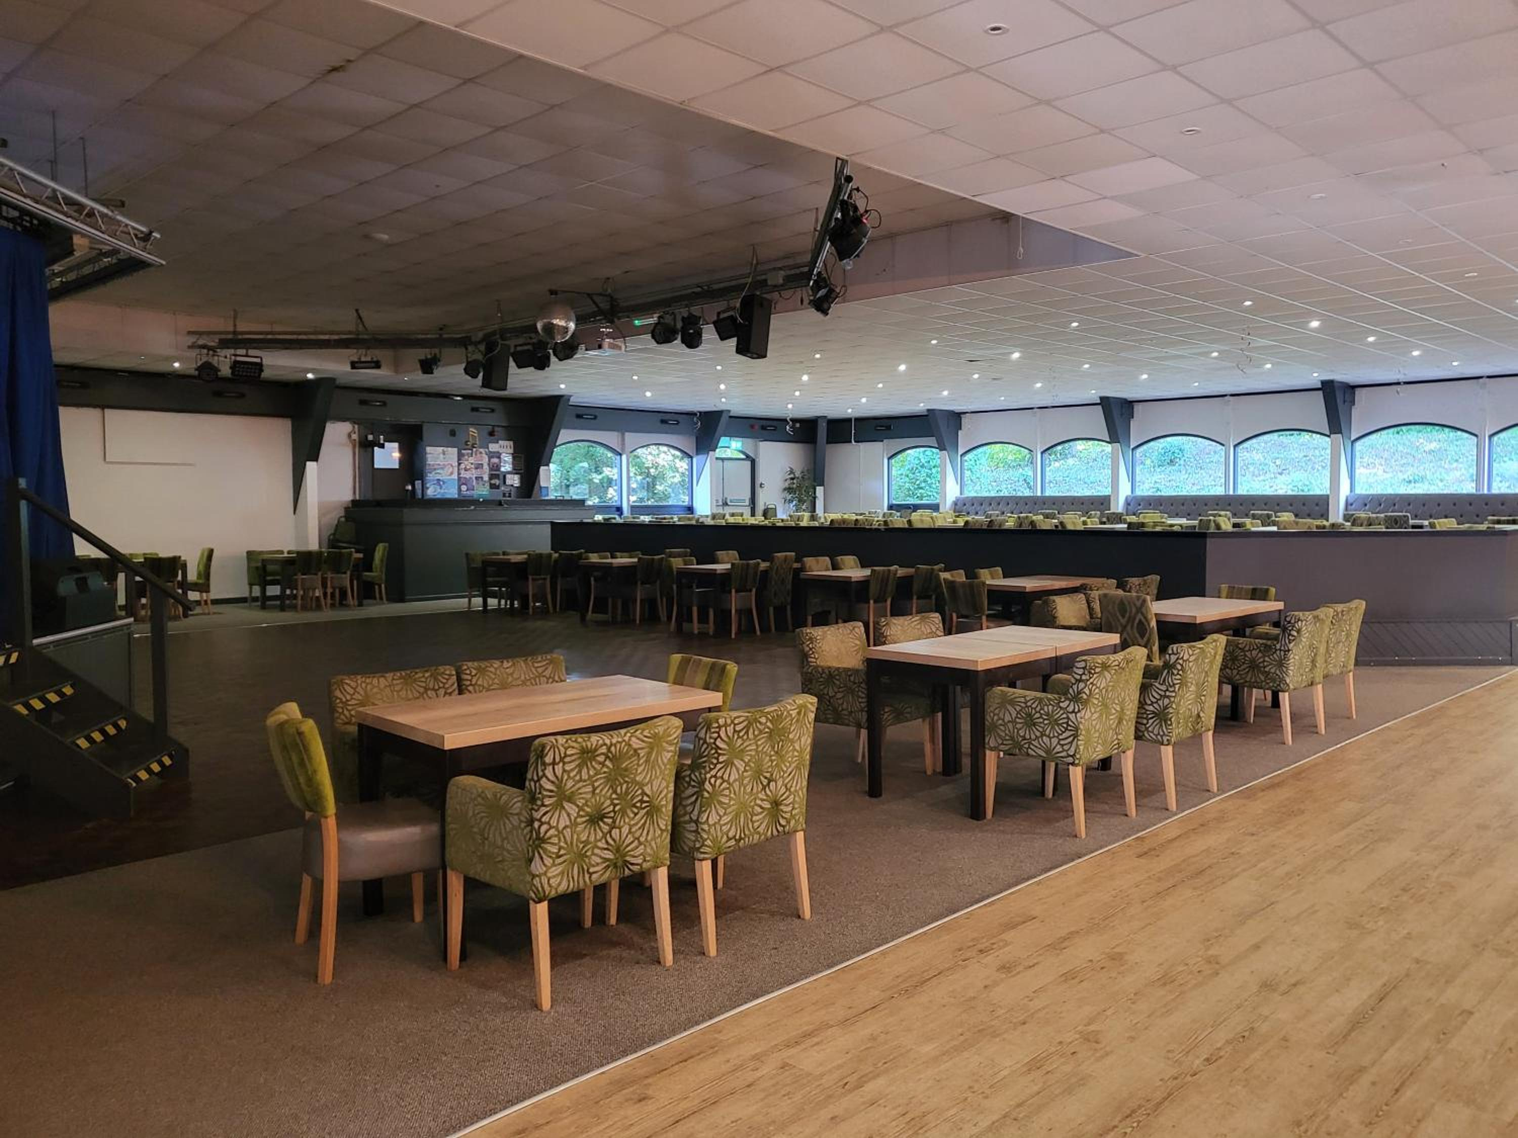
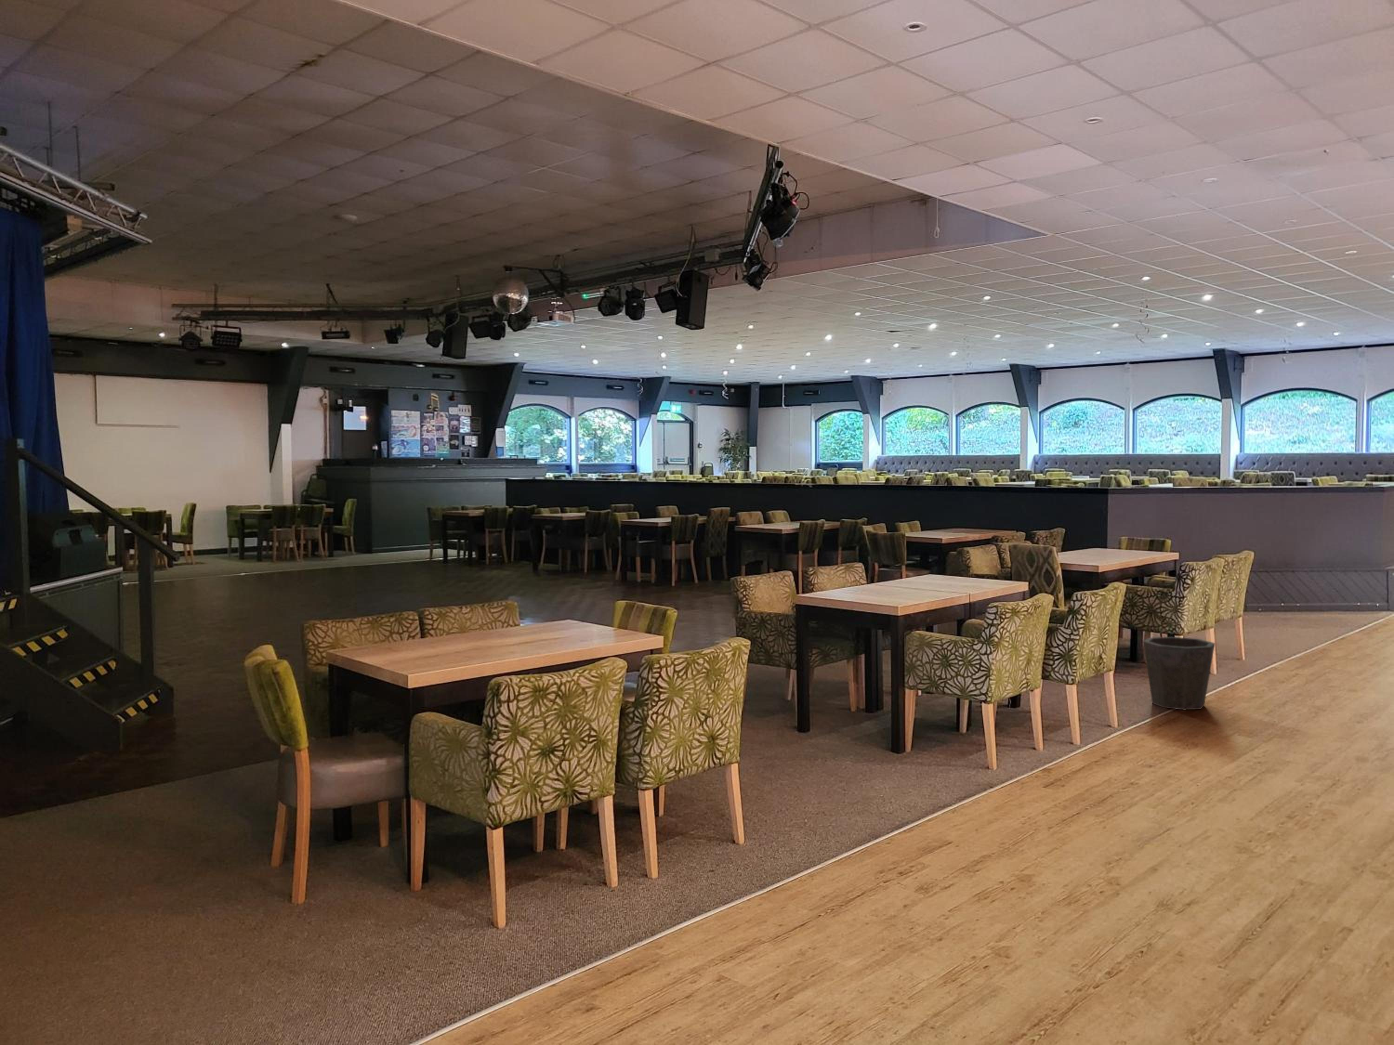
+ waste bin [1143,637,1215,710]
